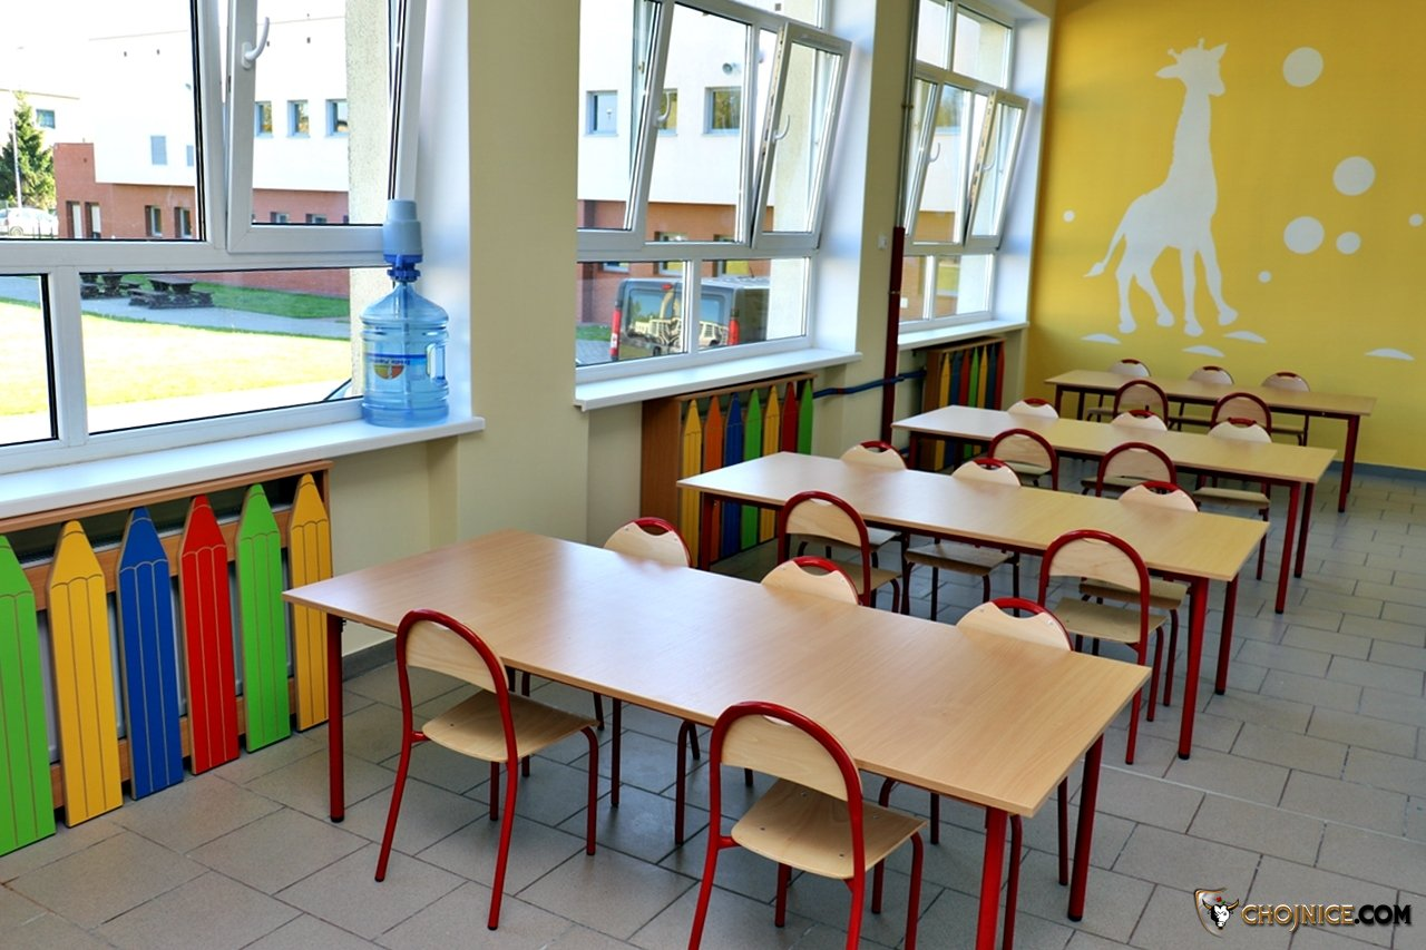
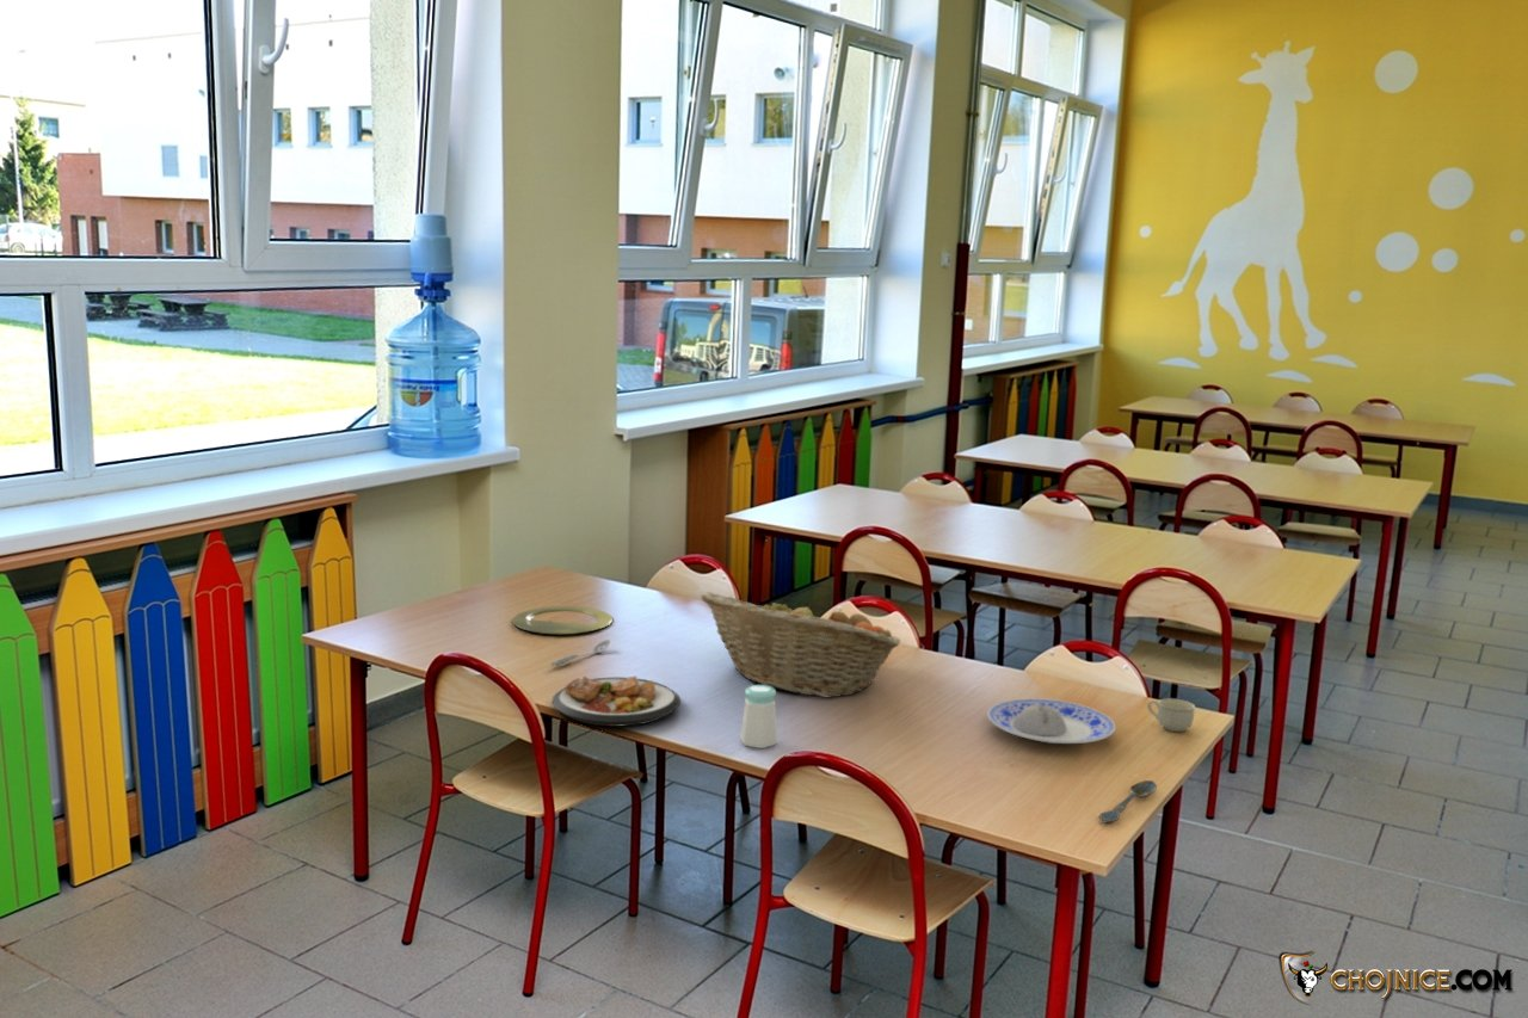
+ spoon [1098,779,1158,825]
+ fruit basket [701,591,902,698]
+ spoon [550,638,611,667]
+ plate [511,605,614,635]
+ cup [1146,697,1196,733]
+ plate [550,674,682,728]
+ plate [986,697,1116,745]
+ salt shaker [739,684,778,749]
